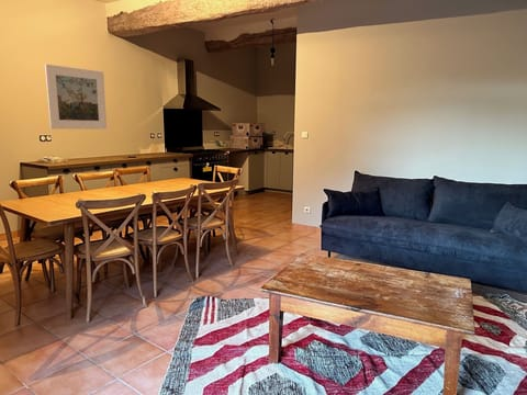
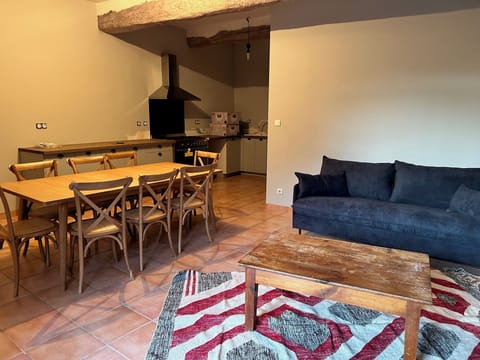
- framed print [44,64,108,131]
